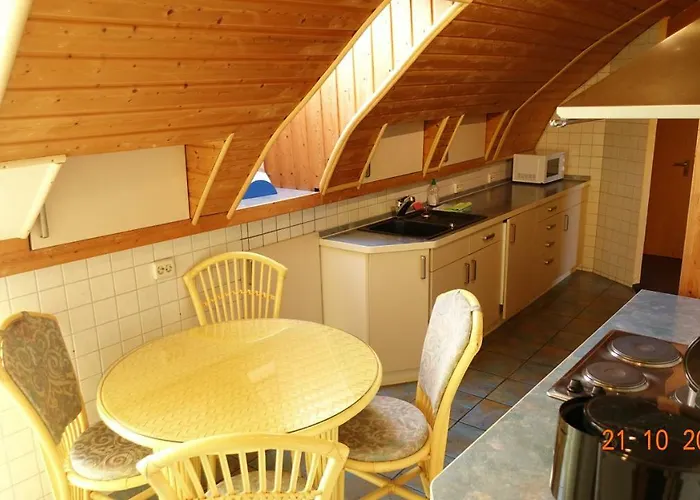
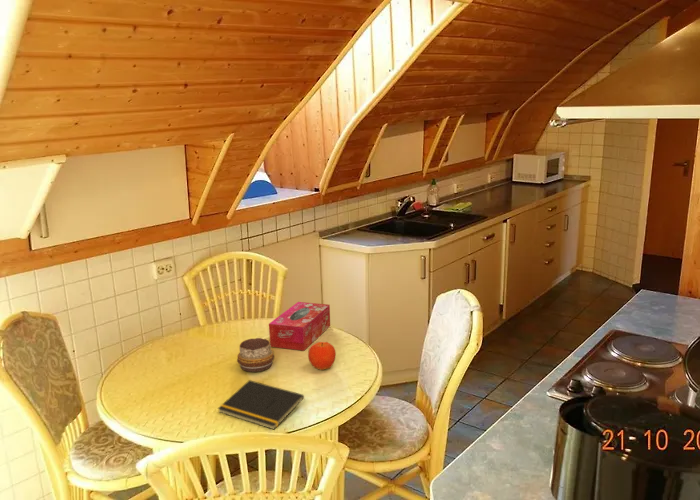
+ tissue box [268,301,331,352]
+ decorative bowl [236,337,275,373]
+ notepad [217,379,305,430]
+ fruit [307,341,337,371]
